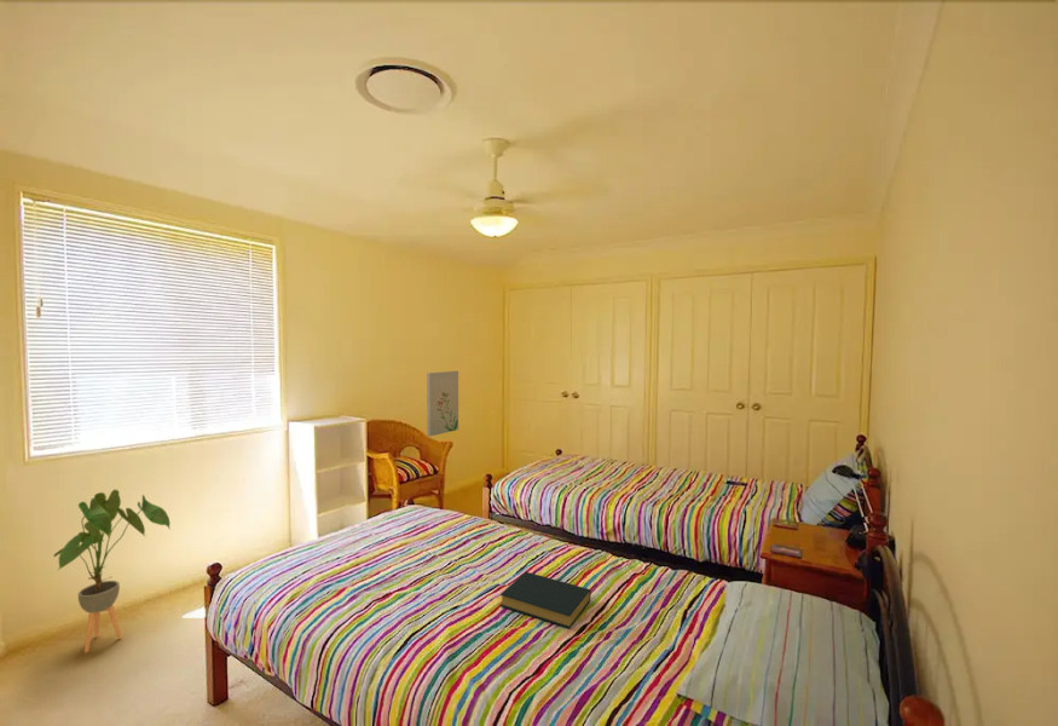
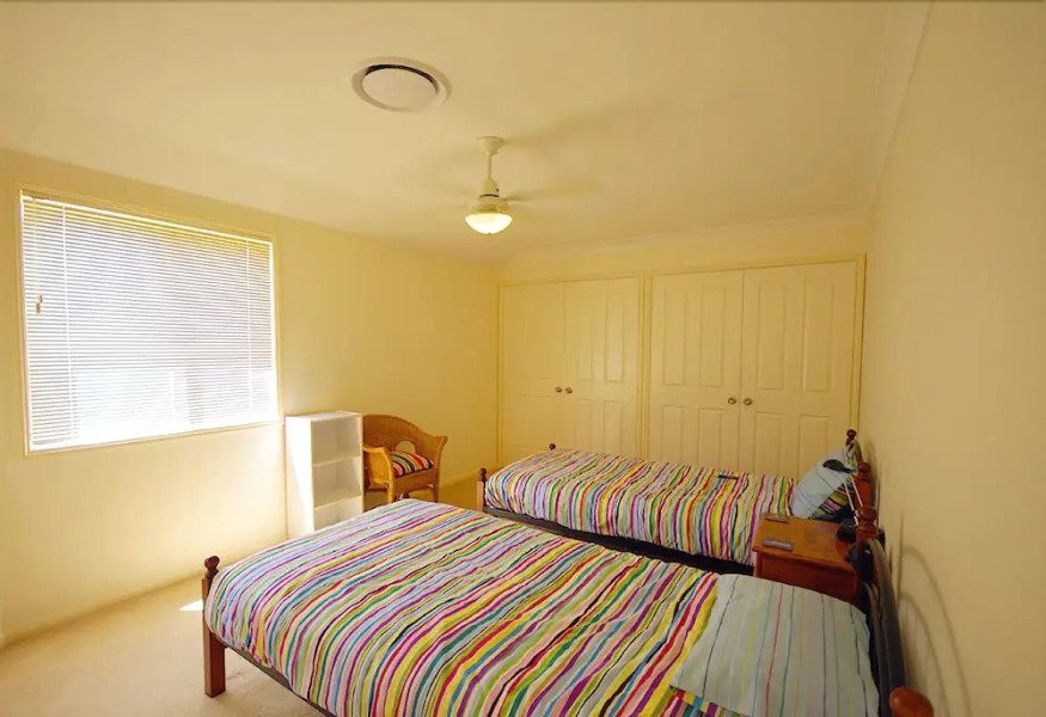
- wall art [426,370,459,438]
- house plant [53,489,172,653]
- hardback book [499,571,592,629]
